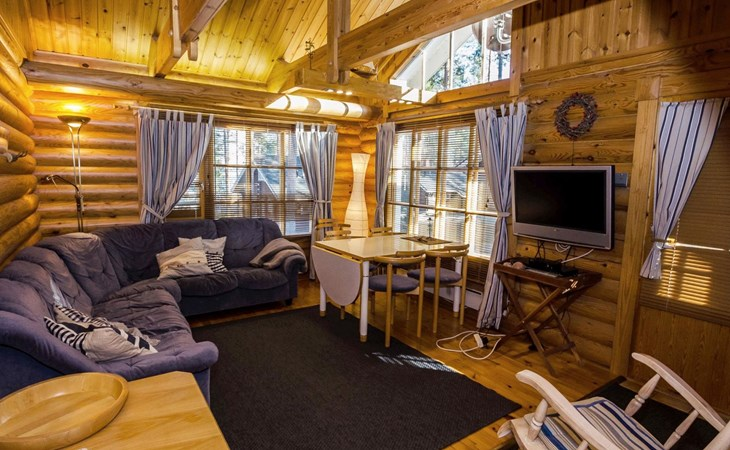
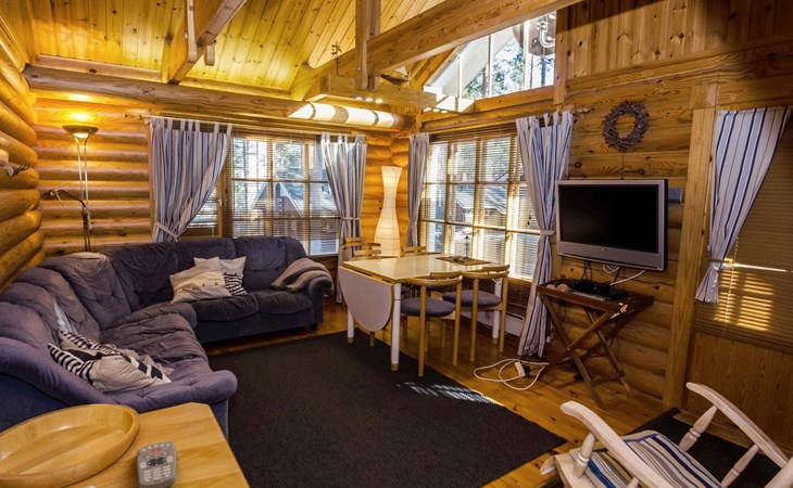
+ remote control [136,440,177,488]
